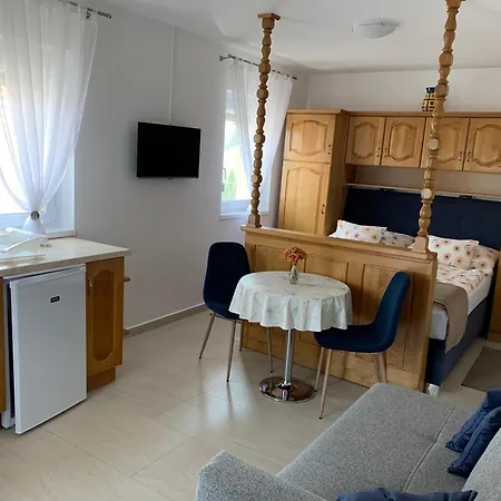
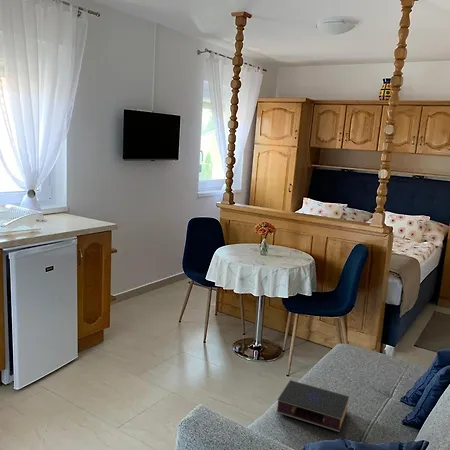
+ book [276,379,350,433]
